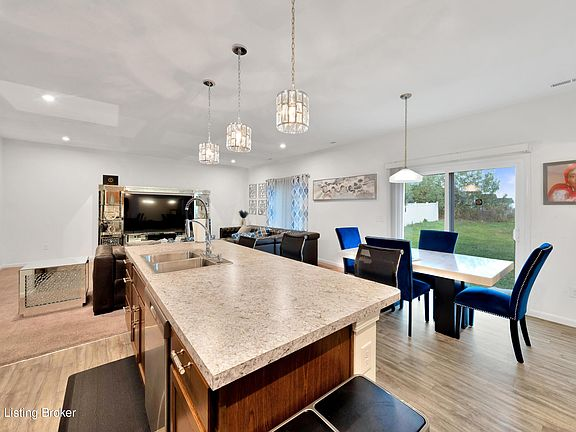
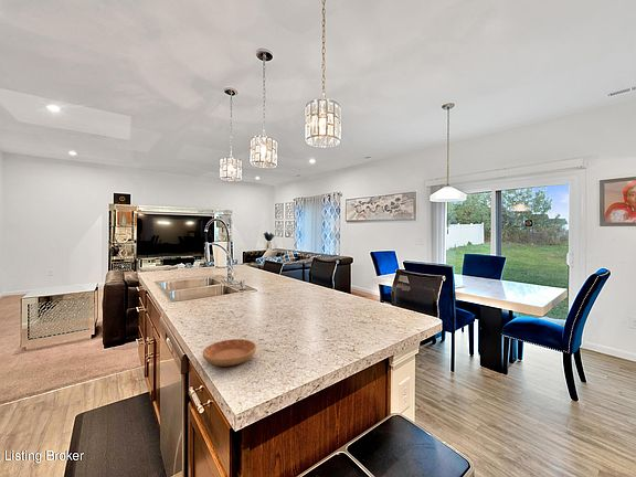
+ saucer [202,338,257,368]
